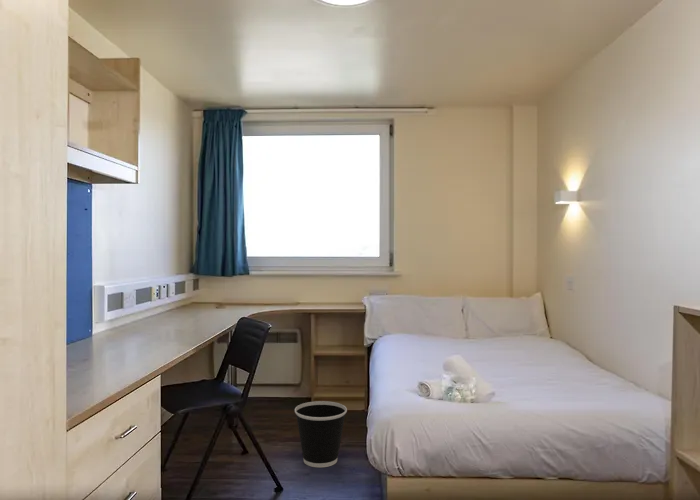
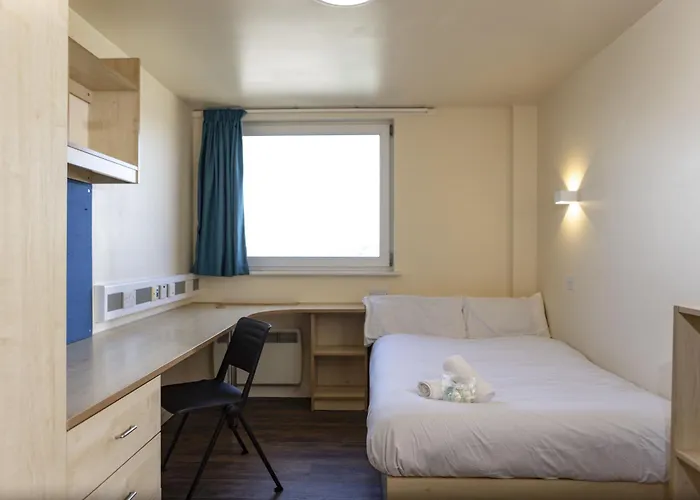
- wastebasket [294,400,348,468]
